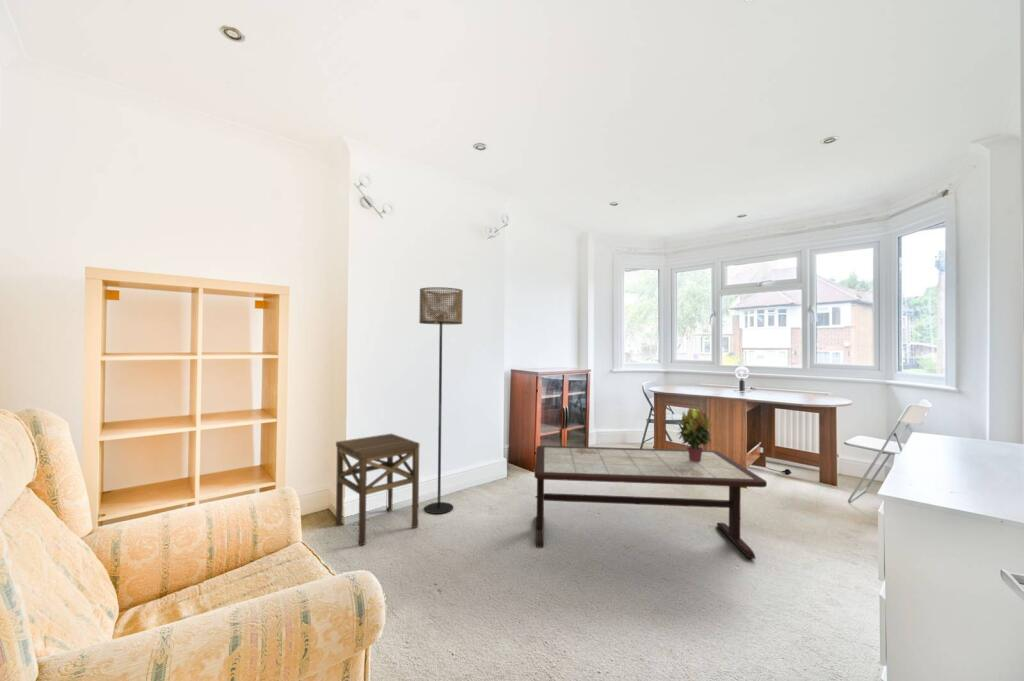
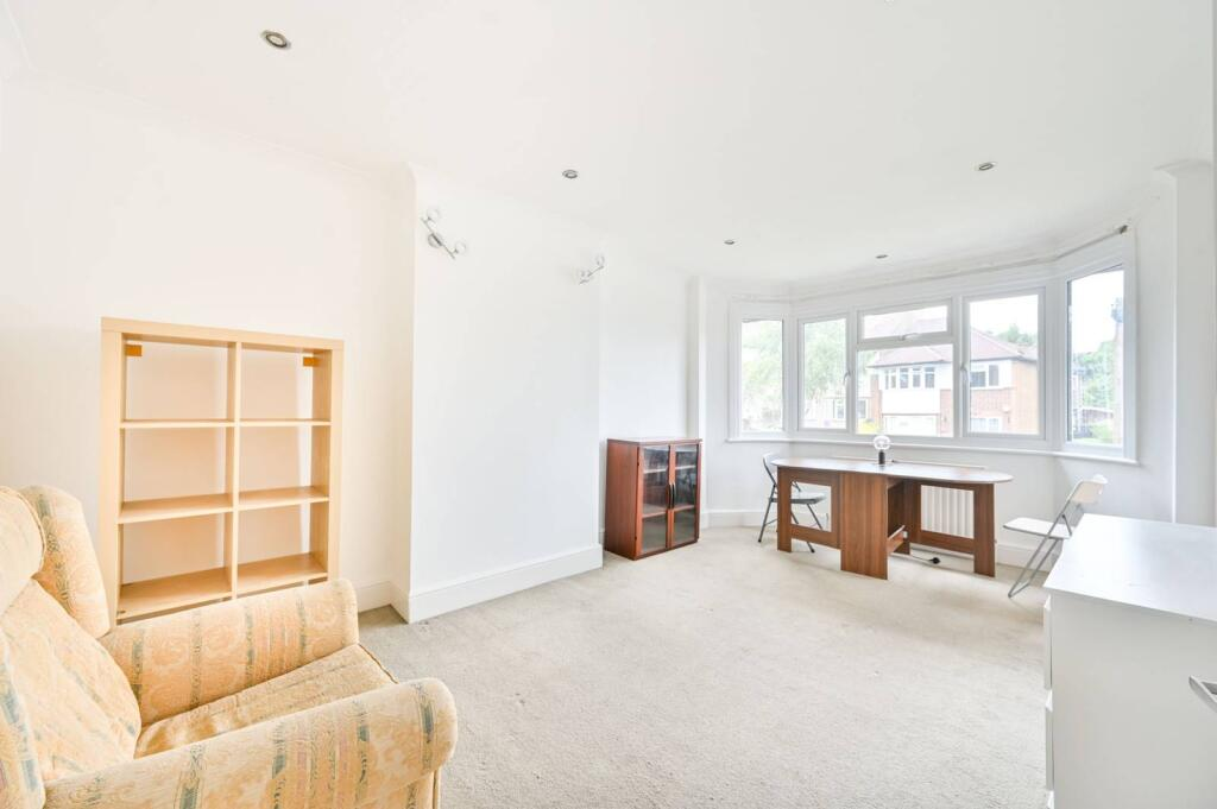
- potted plant [675,406,713,462]
- floor lamp [418,286,464,515]
- side table [335,432,420,546]
- coffee table [533,445,768,560]
